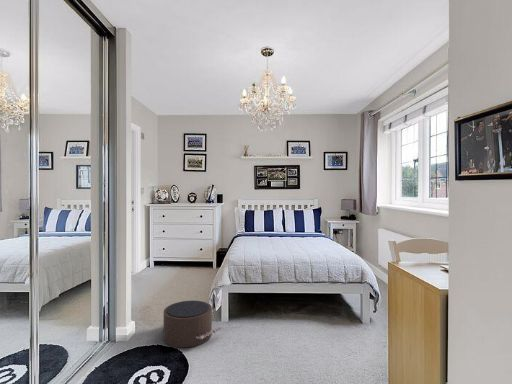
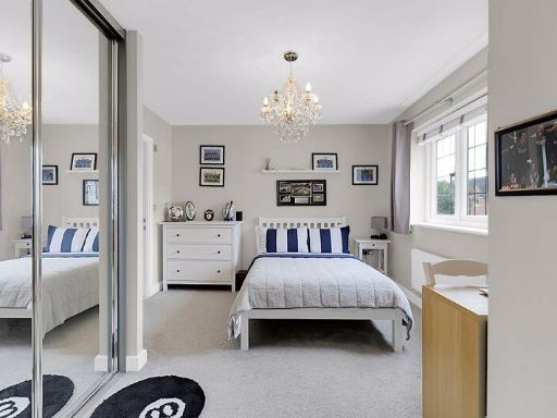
- pouf [163,300,223,349]
